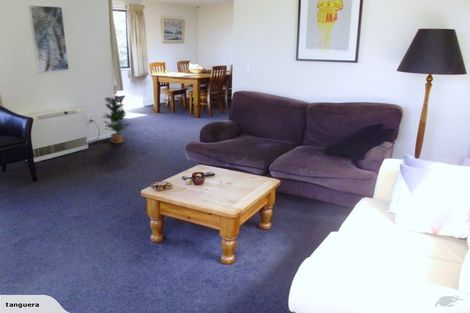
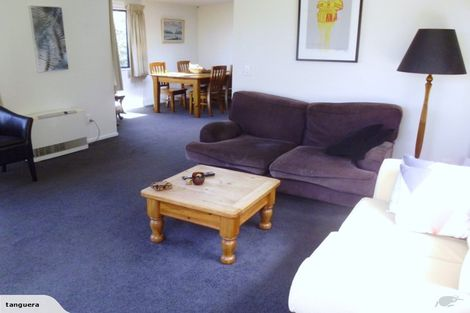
- potted plant [102,96,131,144]
